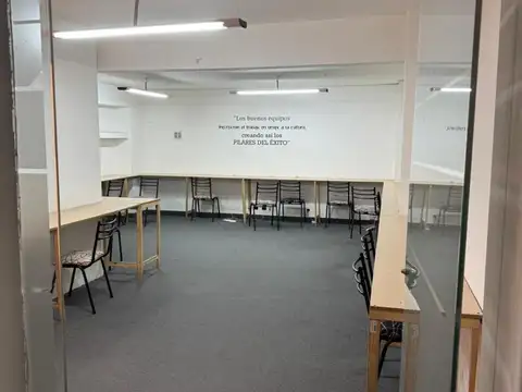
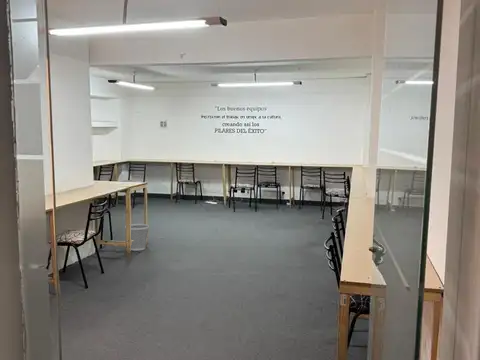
+ wastebasket [124,223,150,252]
